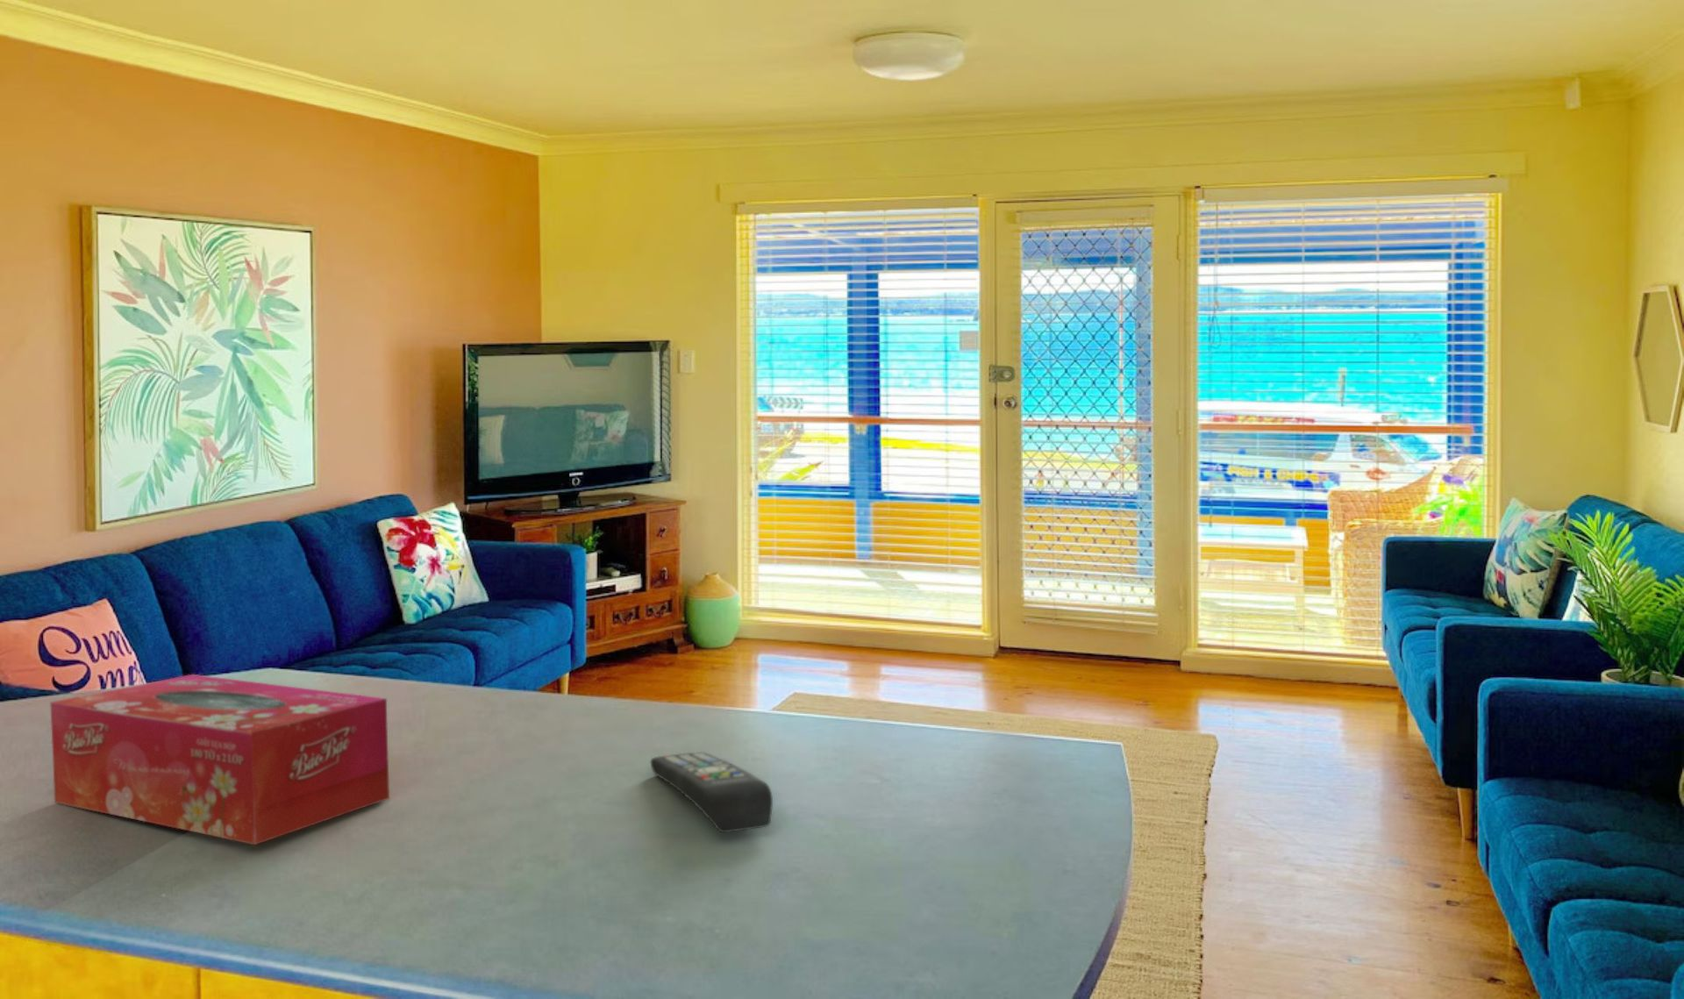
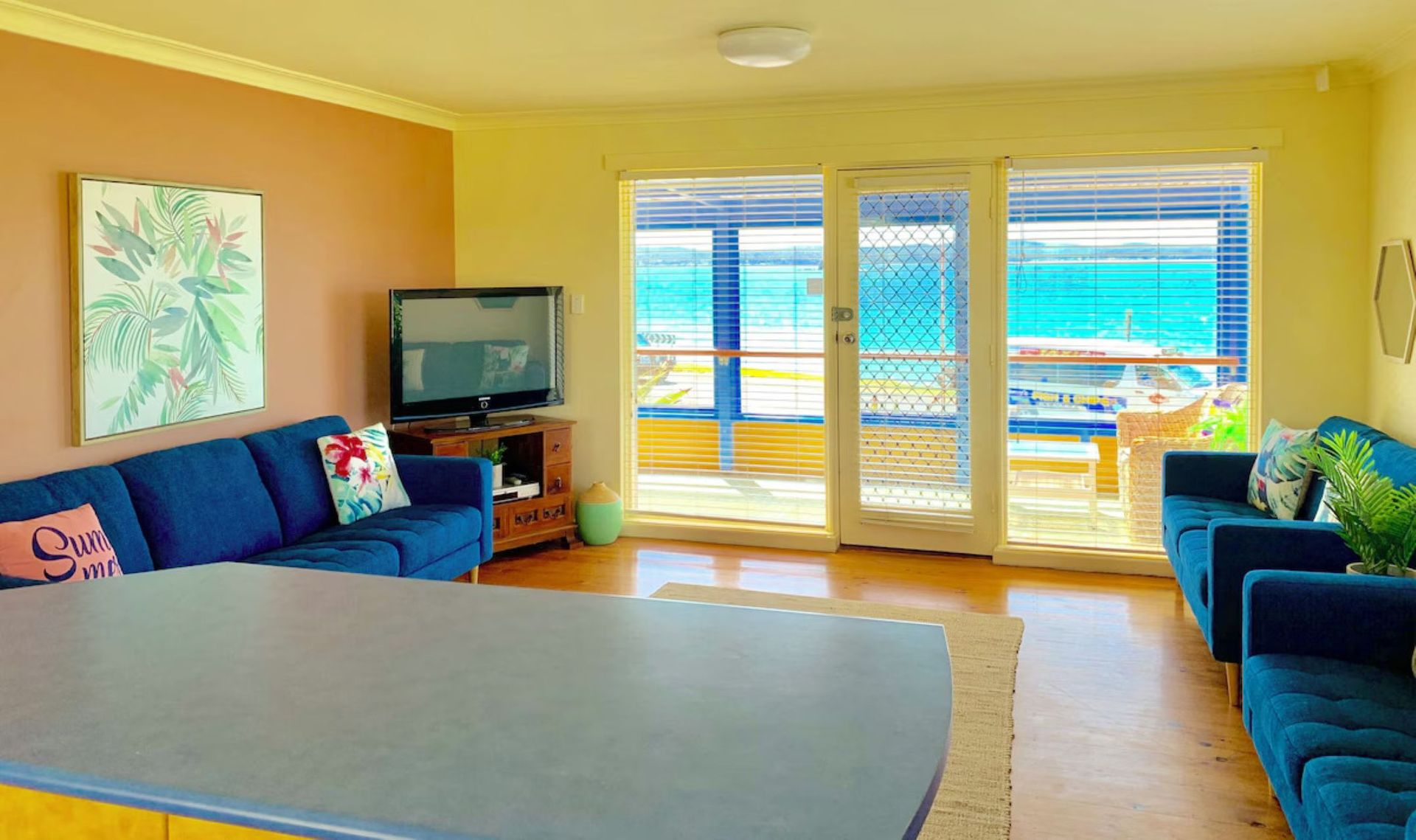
- remote control [649,750,773,834]
- tissue box [49,673,390,846]
